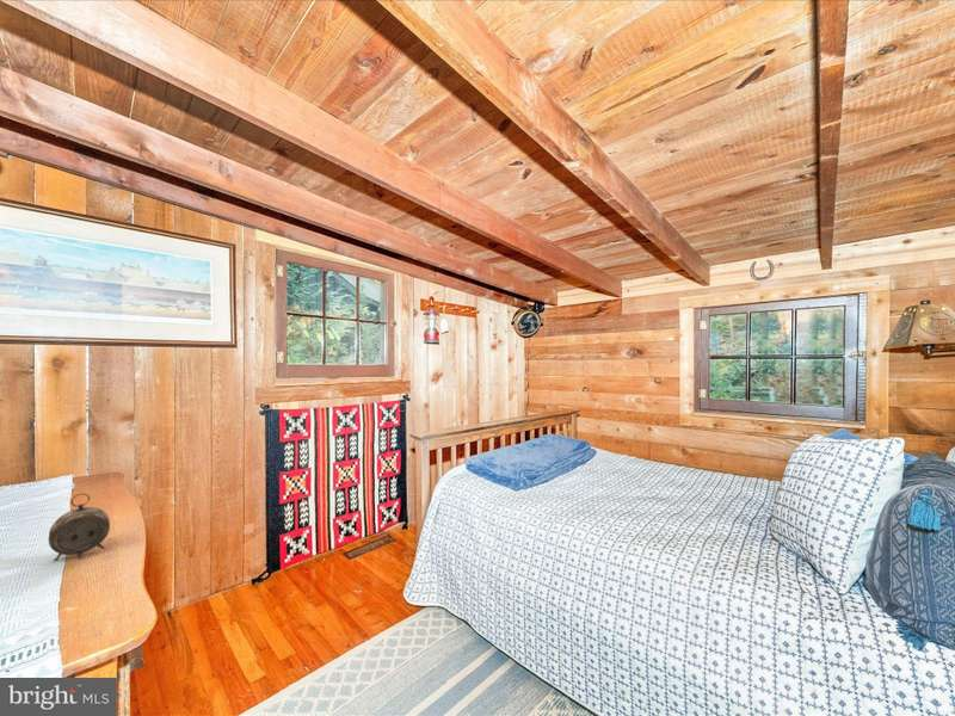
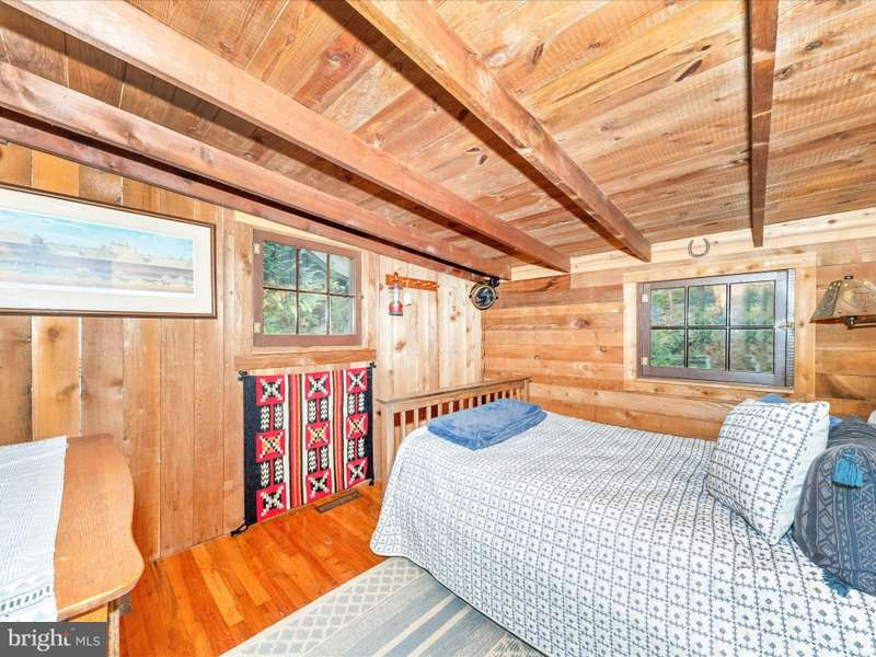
- alarm clock [48,492,111,562]
